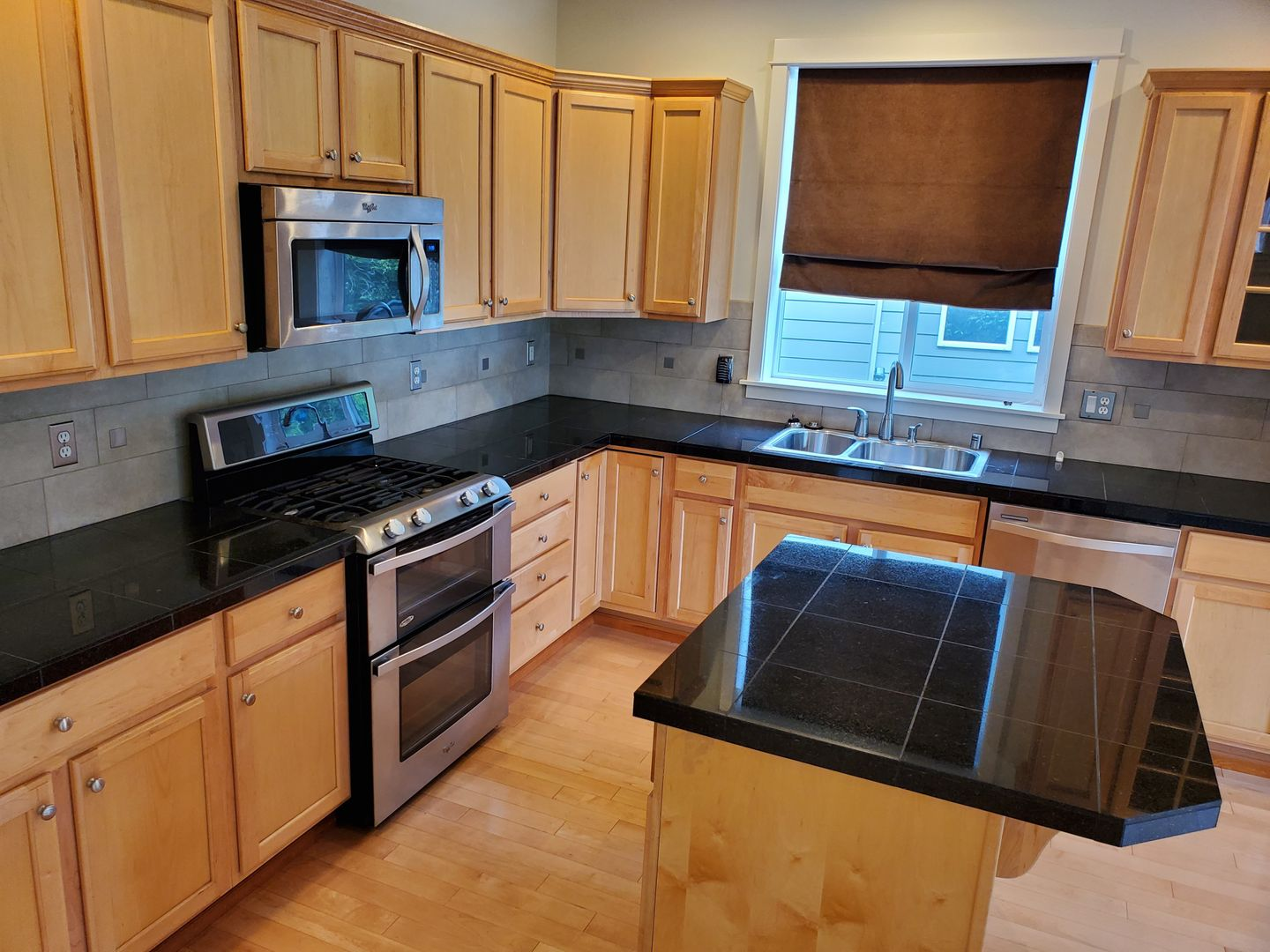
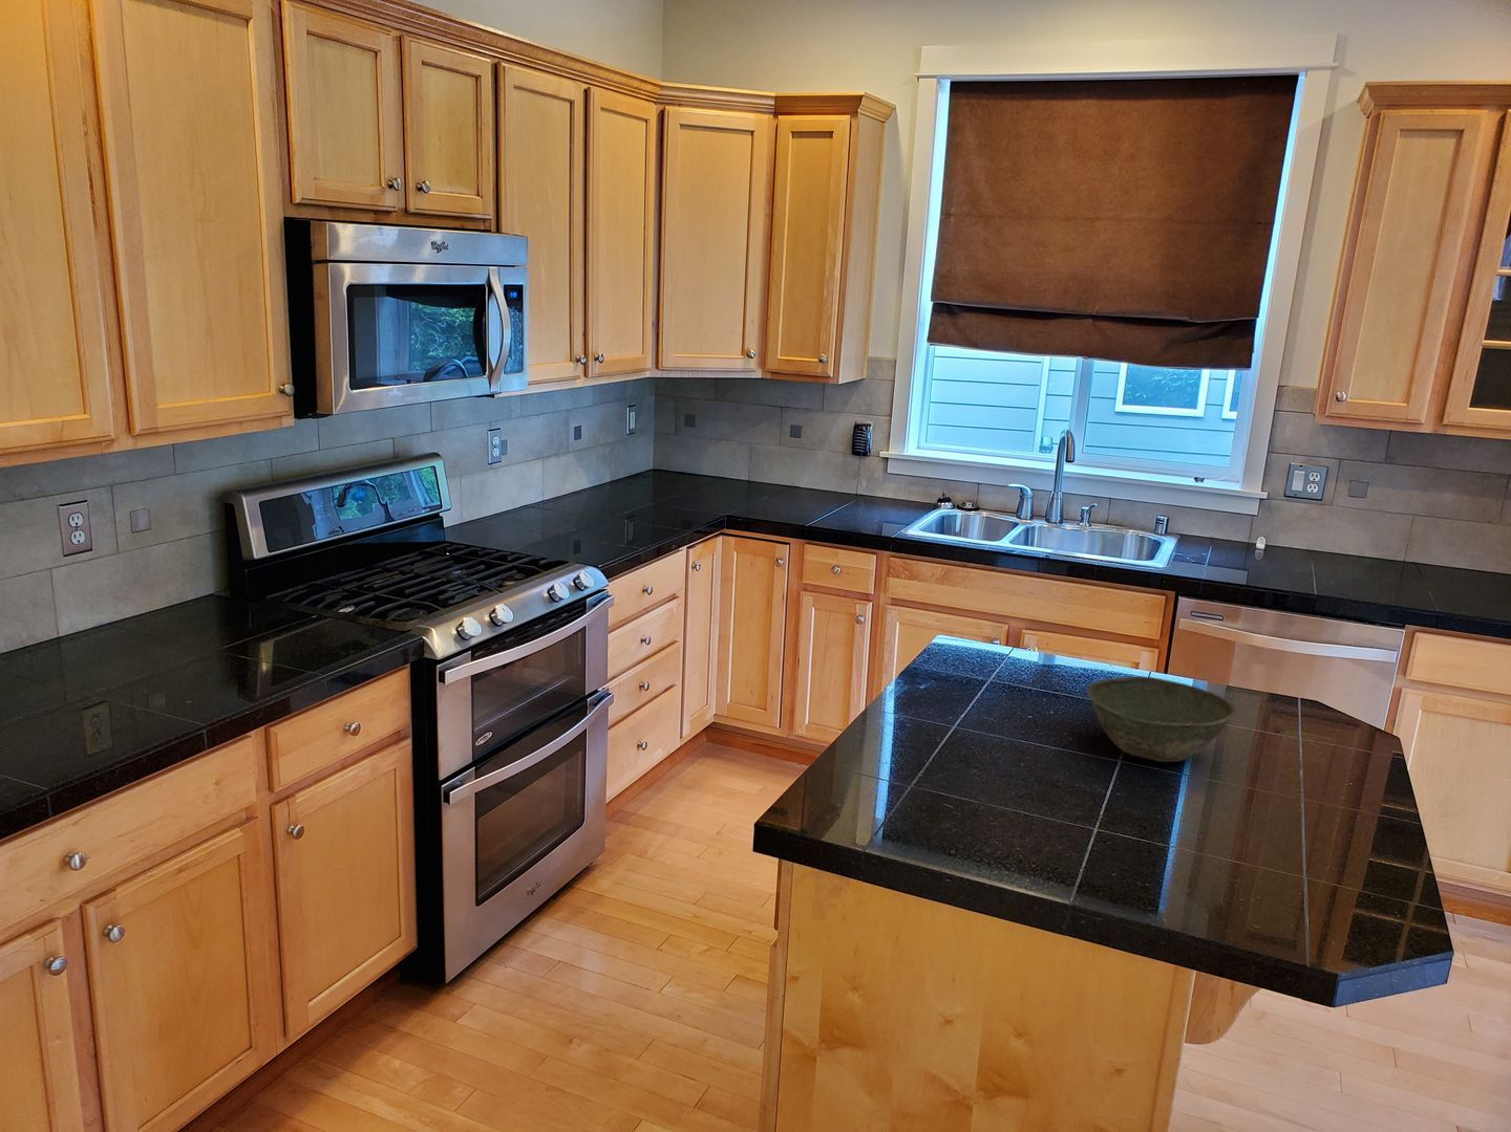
+ bowl [1086,675,1237,763]
